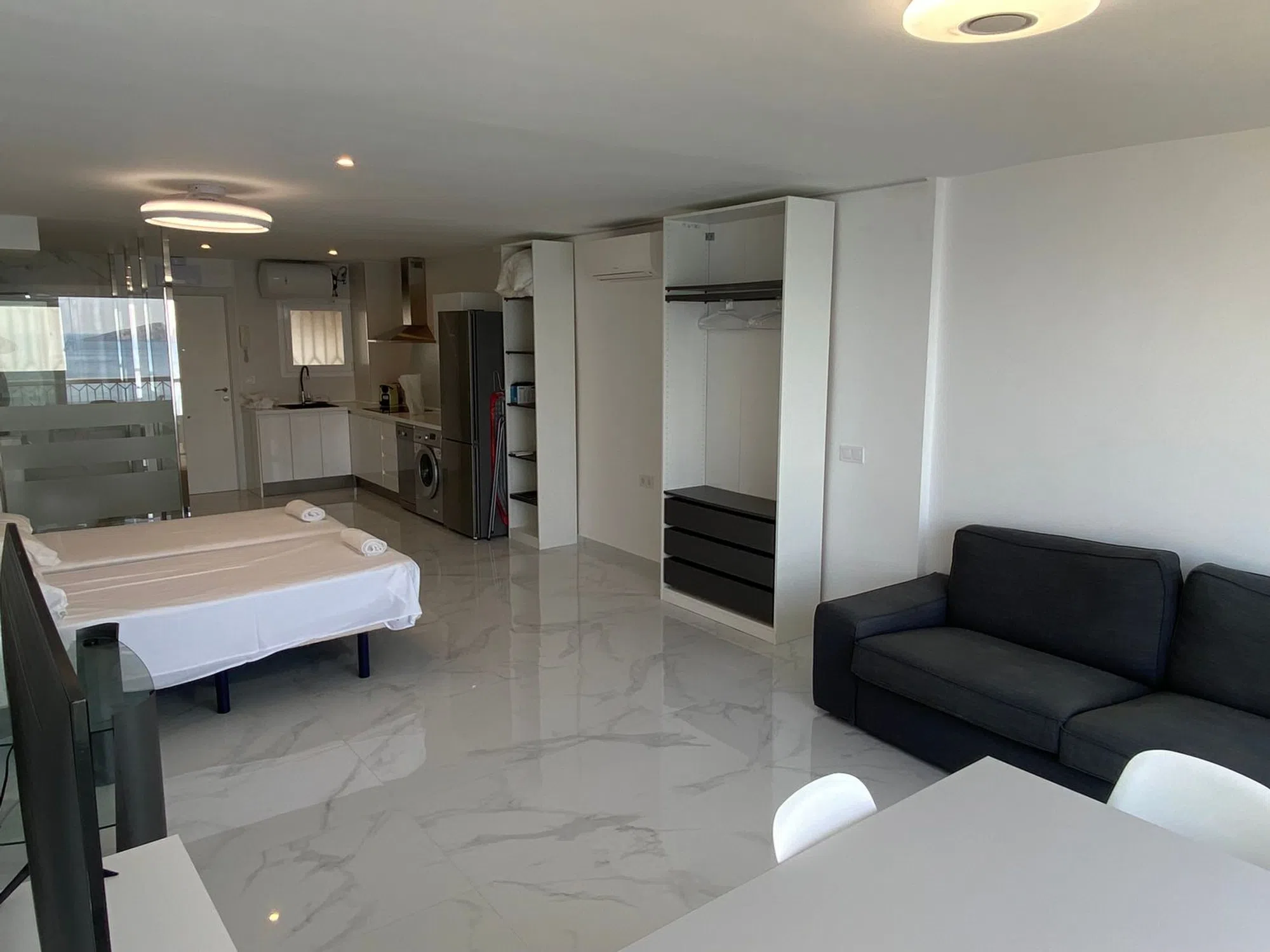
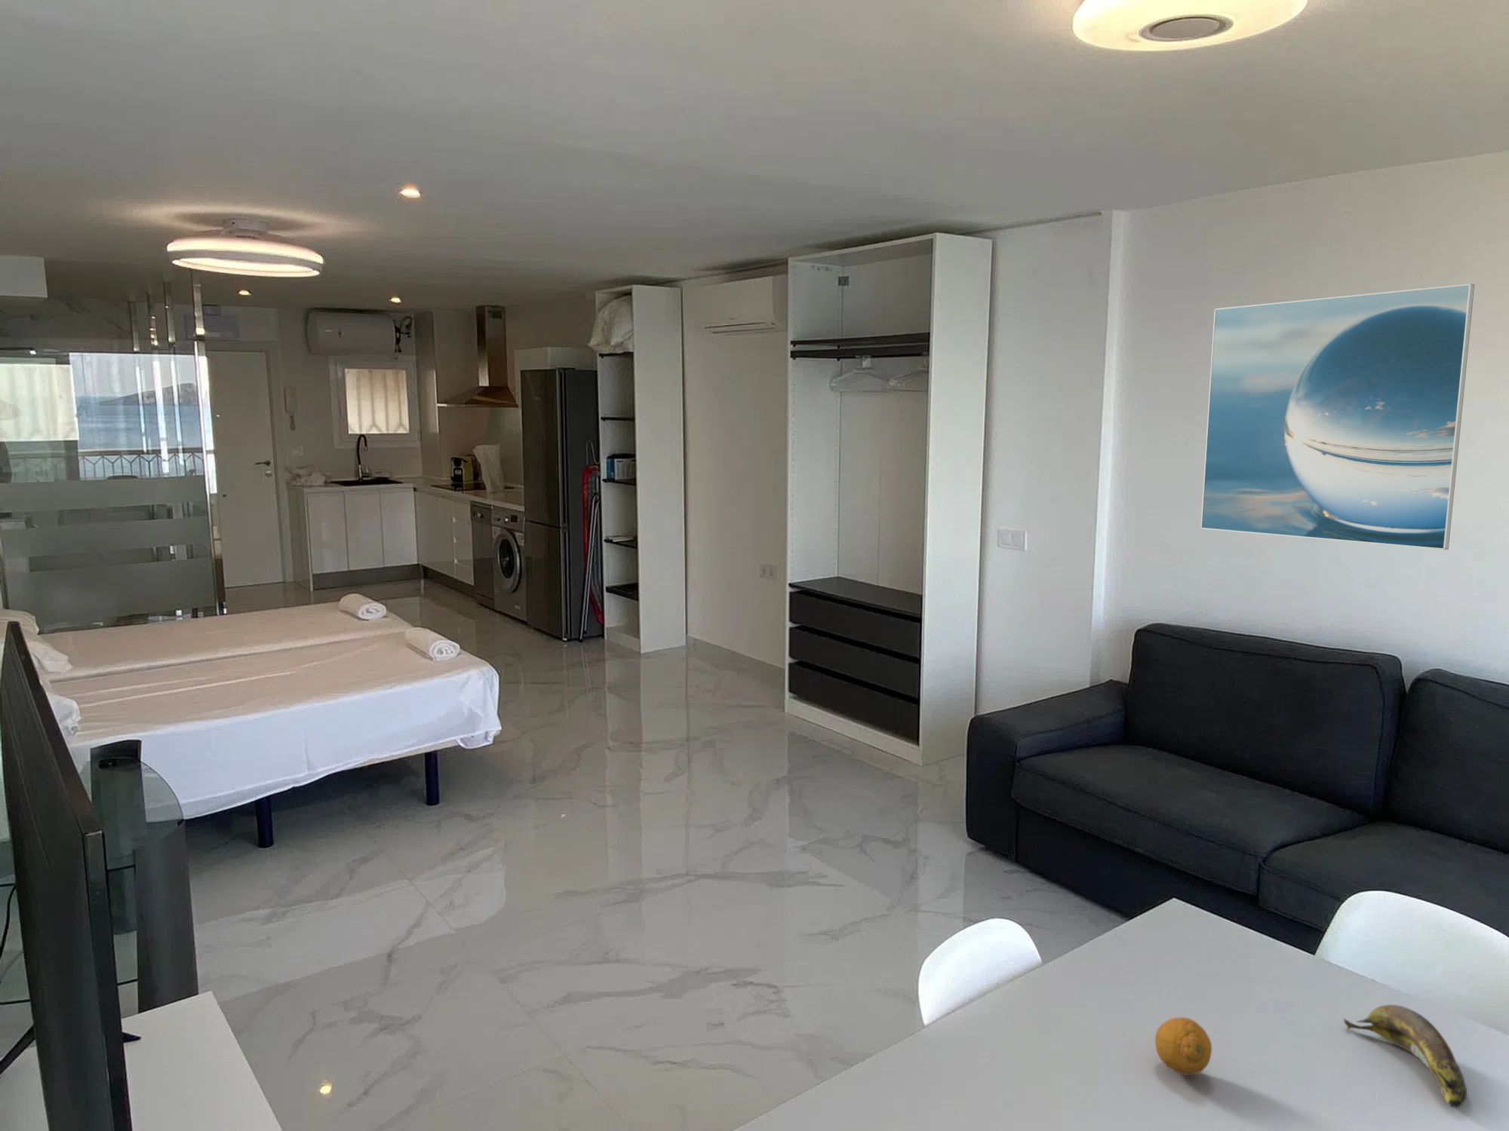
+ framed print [1200,283,1475,550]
+ banana [1343,1004,1467,1108]
+ lemon [1155,1017,1212,1076]
